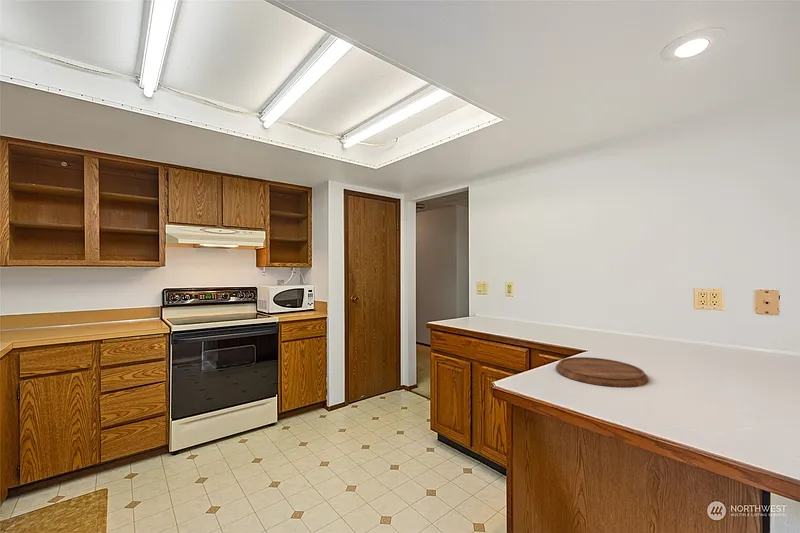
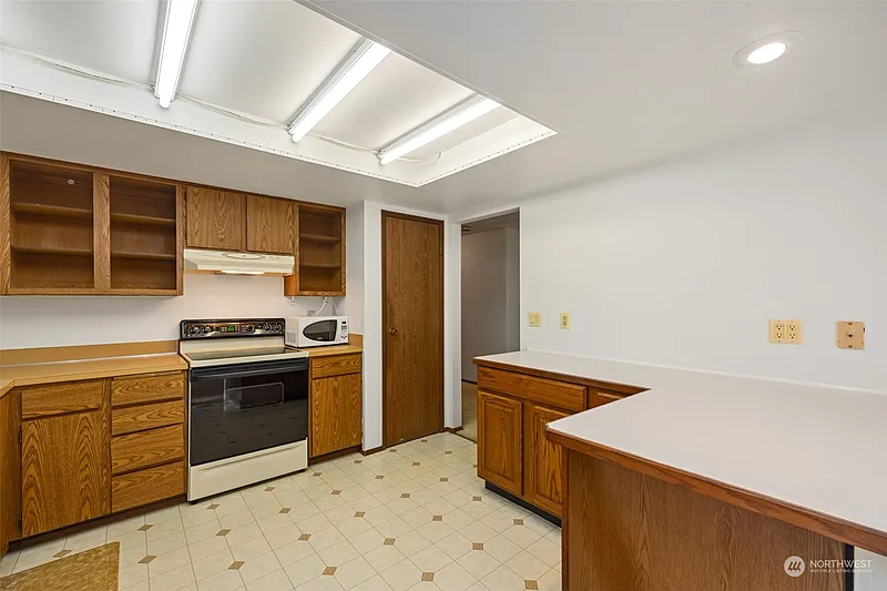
- cutting board [555,356,649,388]
